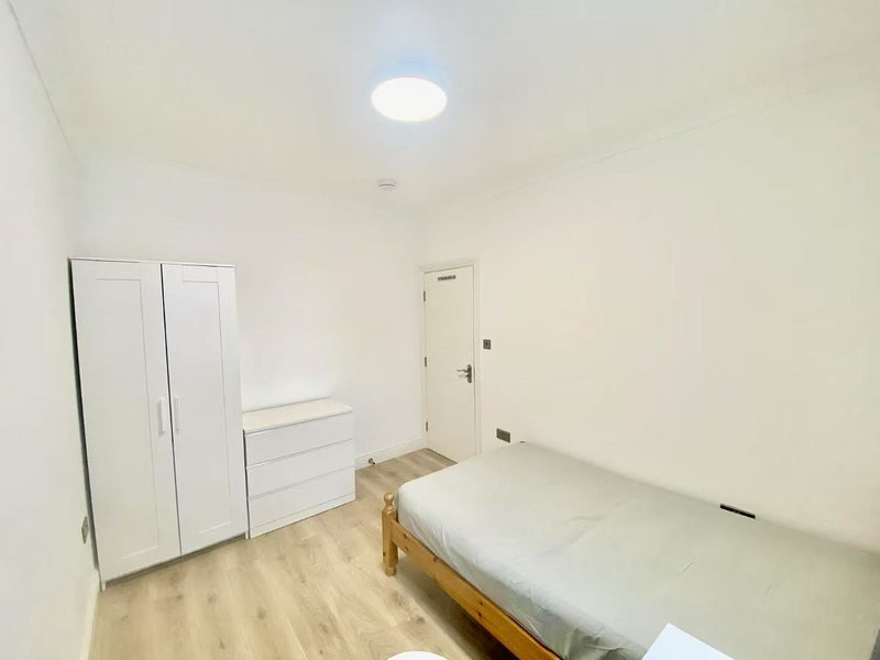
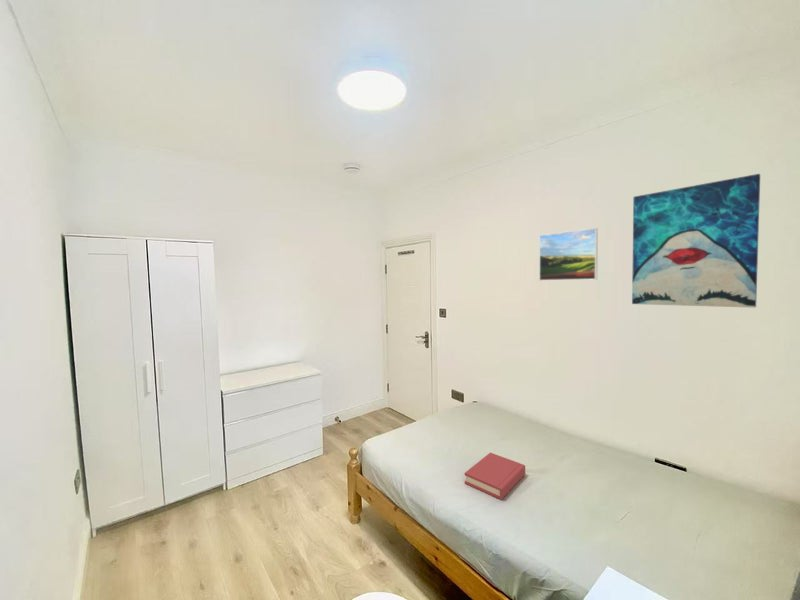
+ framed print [538,227,599,282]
+ wall art [631,173,761,309]
+ hardback book [464,452,526,500]
